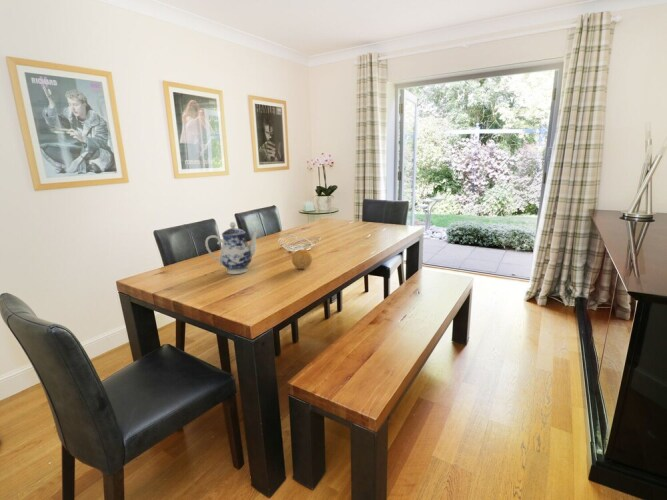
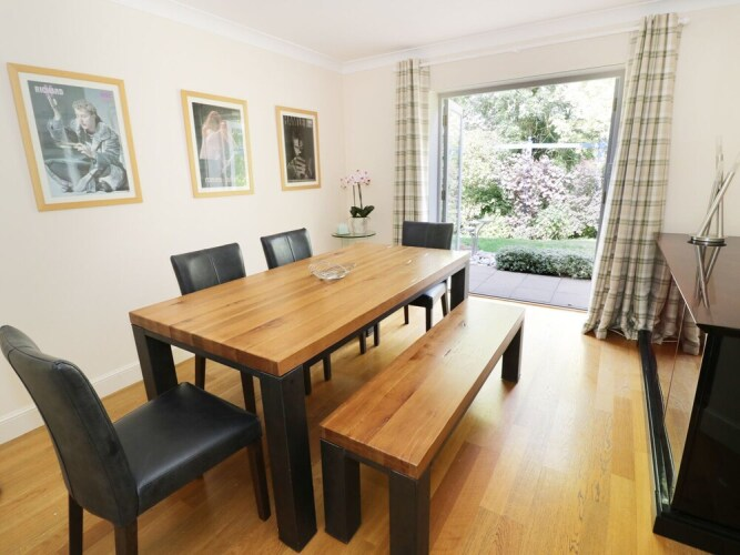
- teapot [204,221,262,275]
- fruit [291,248,313,270]
